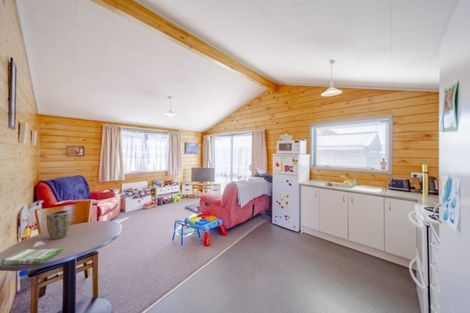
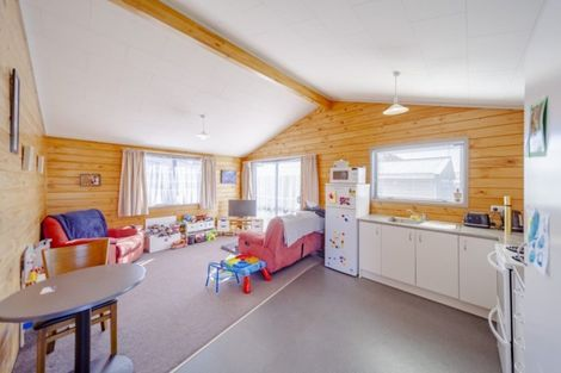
- dish towel [0,248,63,266]
- plant pot [46,209,70,240]
